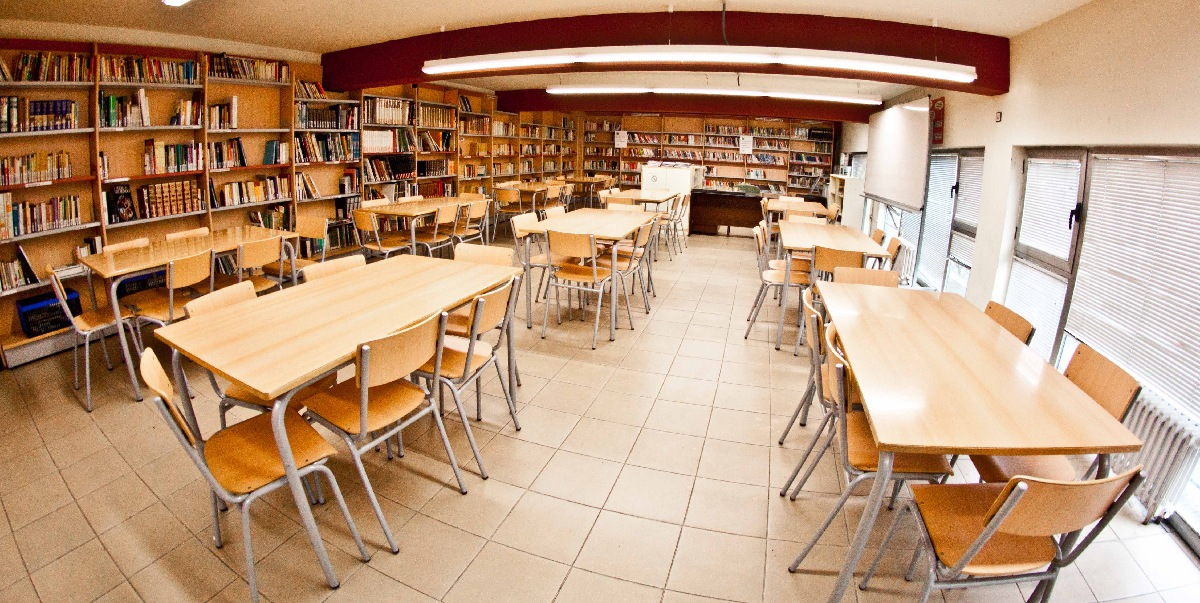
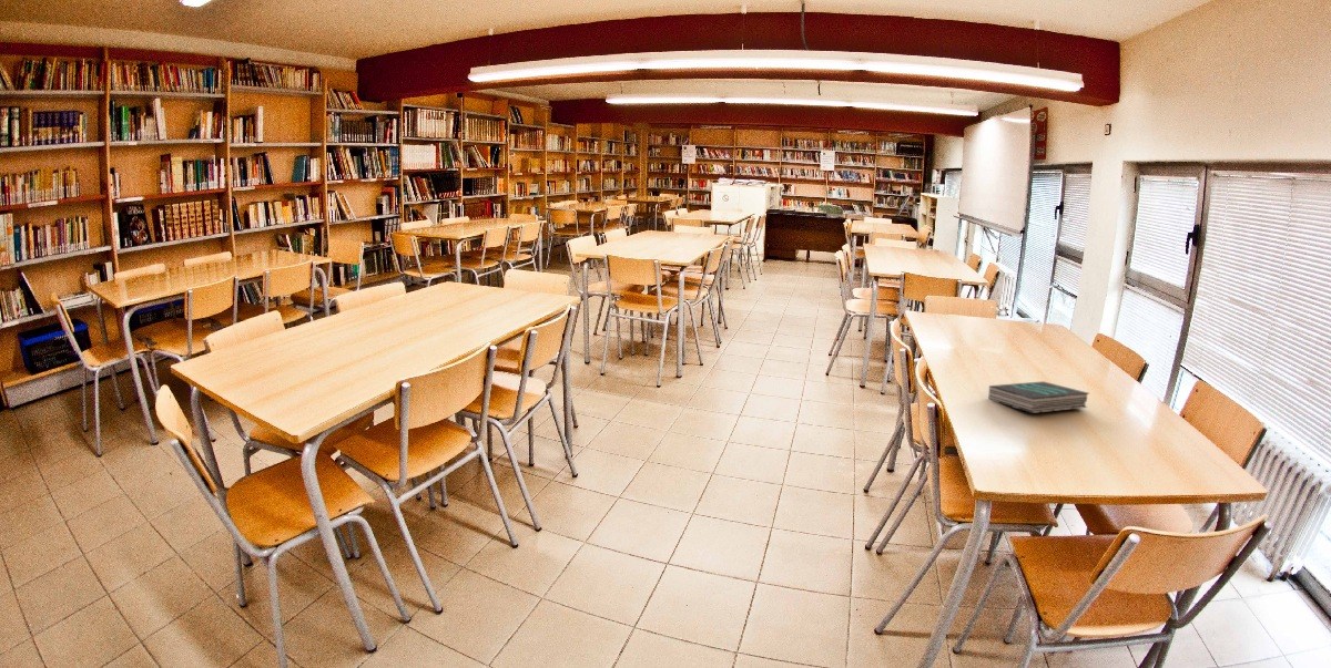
+ book [987,380,1090,414]
